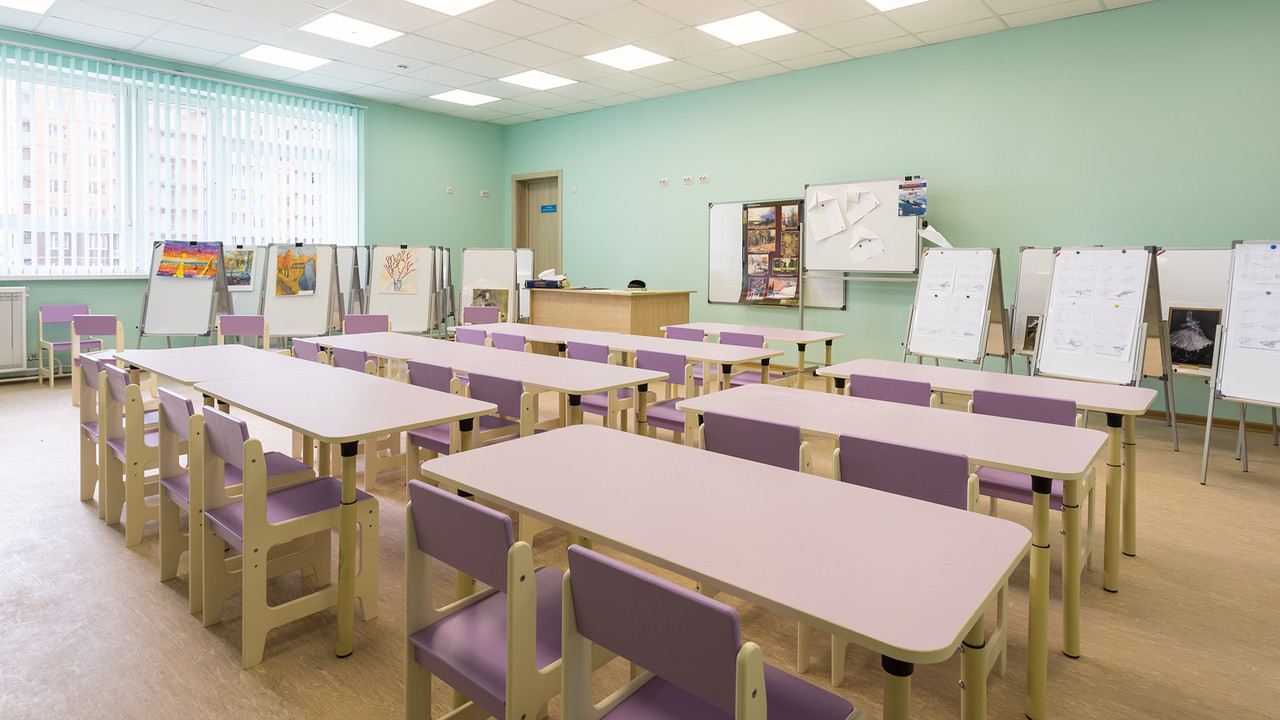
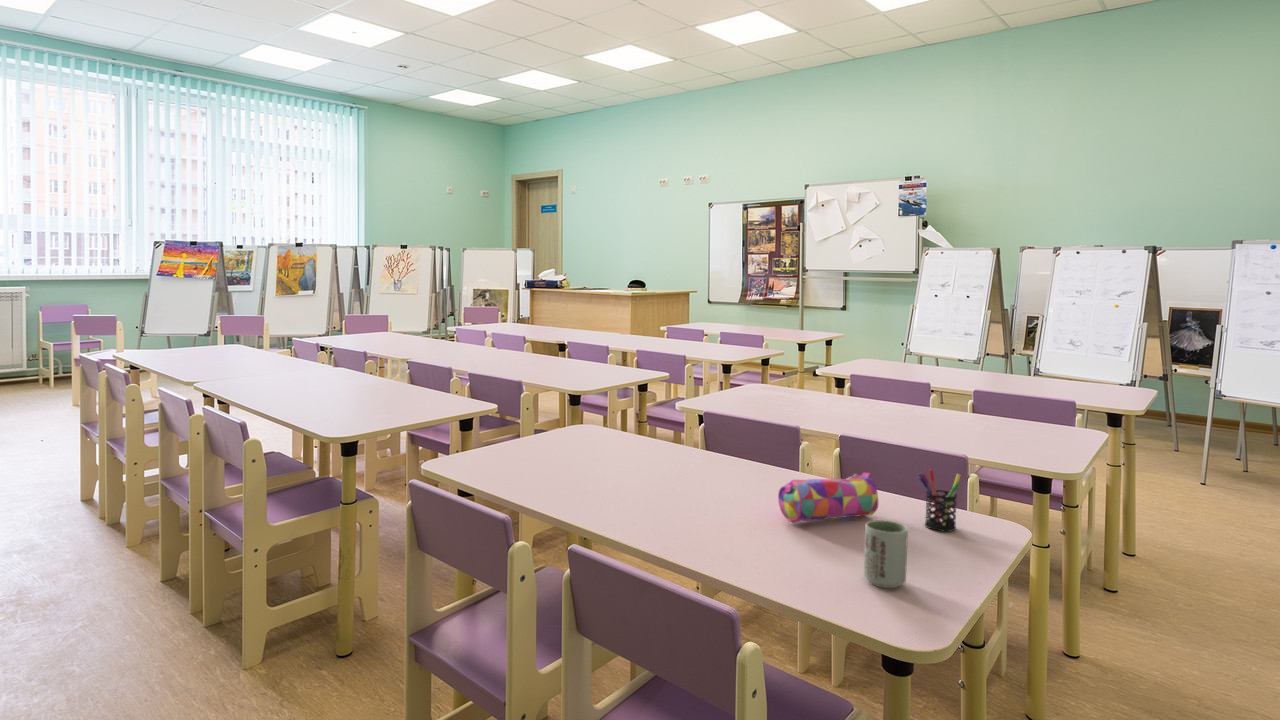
+ cup [863,519,909,589]
+ pen holder [917,468,961,532]
+ pencil case [777,472,879,524]
